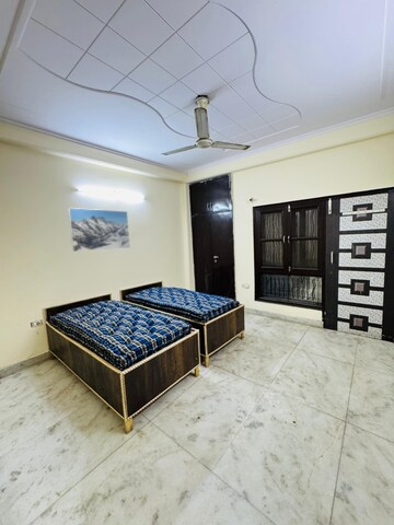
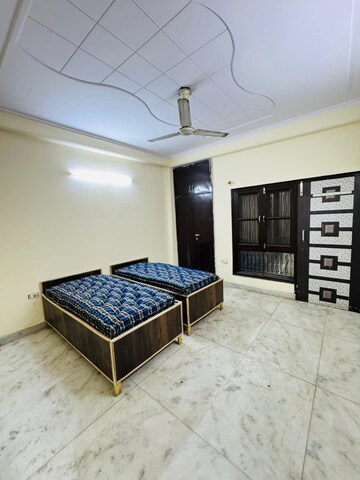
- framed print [67,207,131,253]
